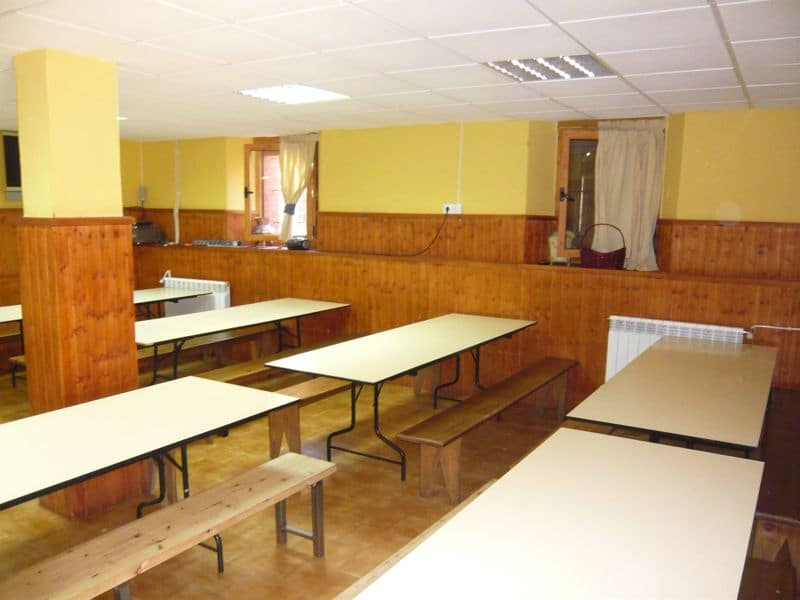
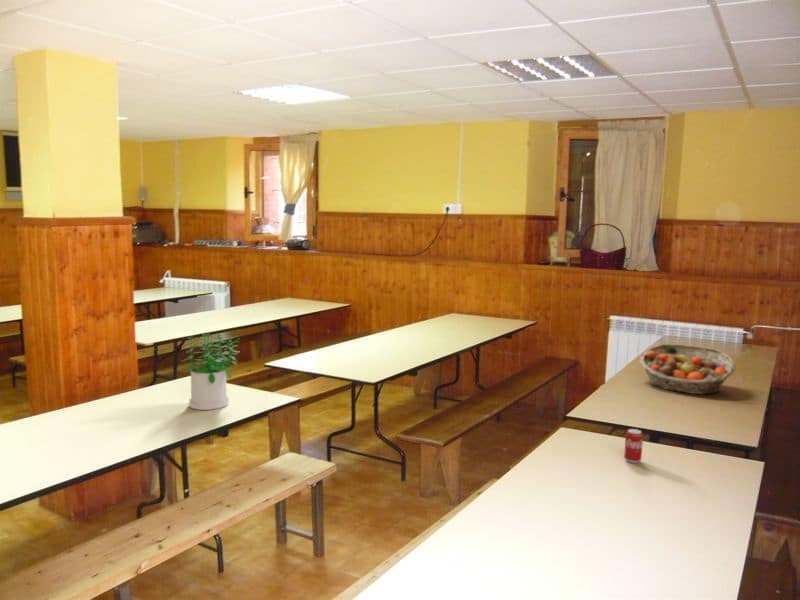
+ potted plant [182,332,240,411]
+ beverage can [623,428,644,464]
+ fruit basket [638,343,737,395]
